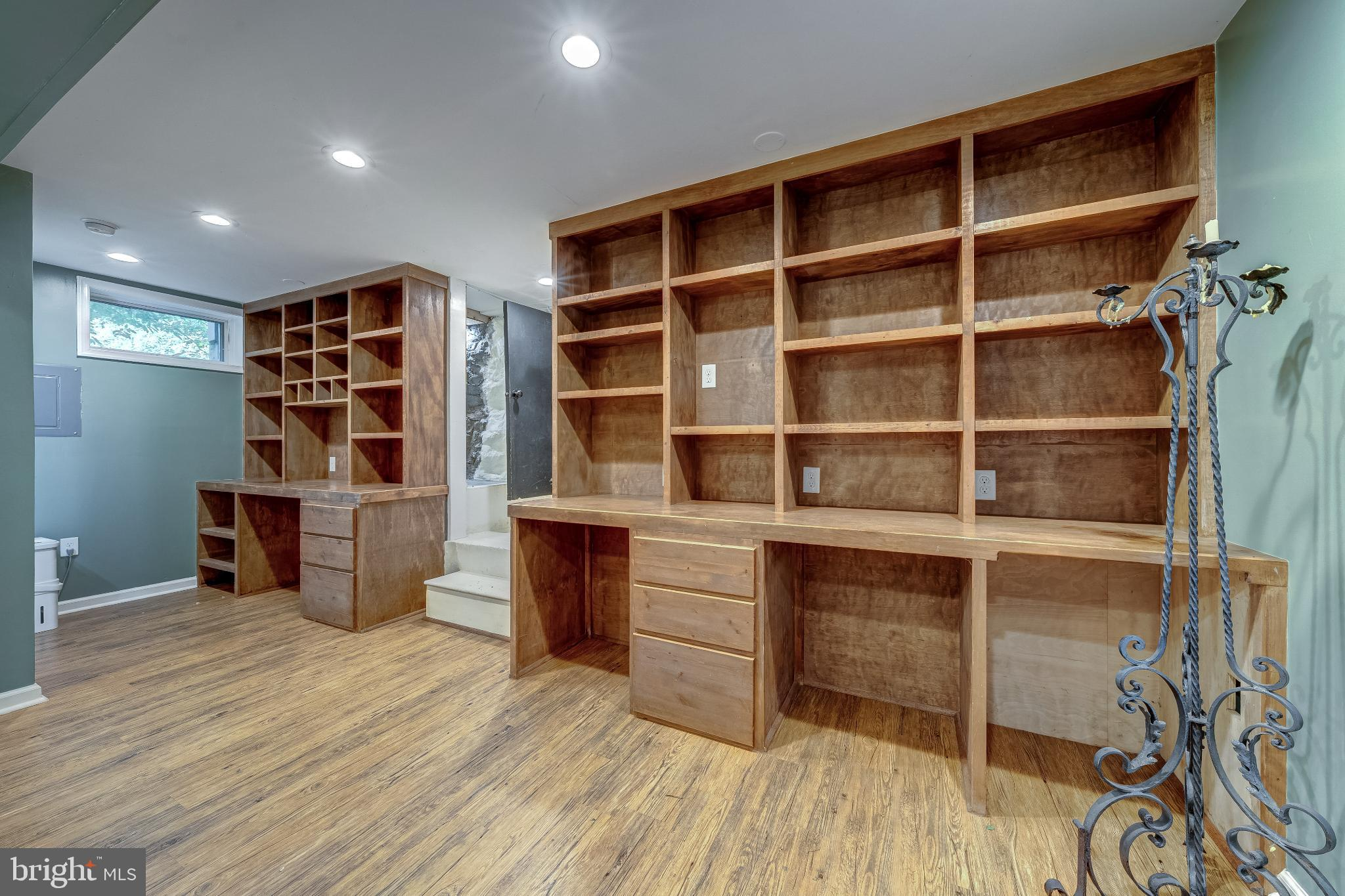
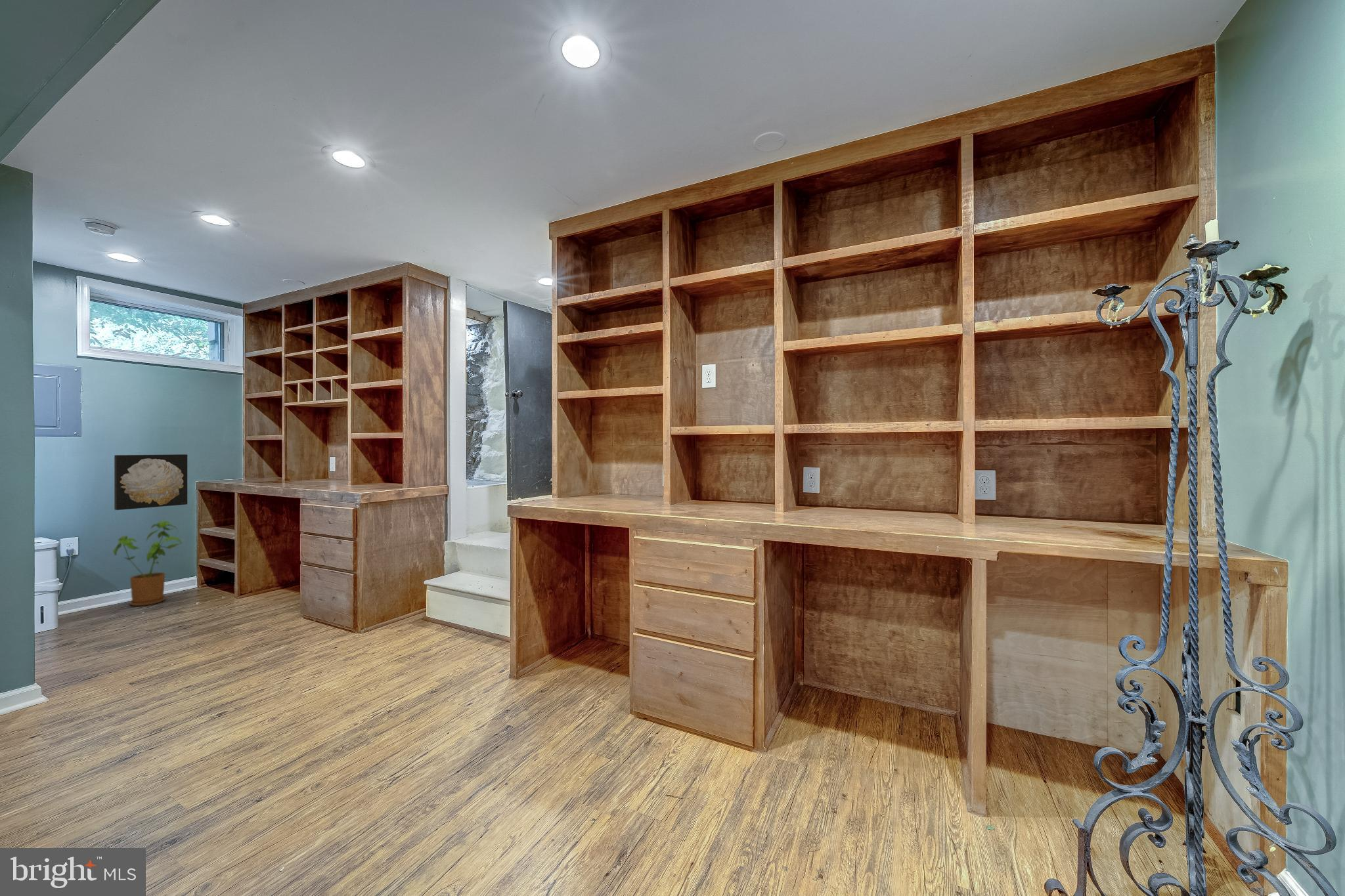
+ house plant [112,521,183,607]
+ wall art [114,454,188,511]
